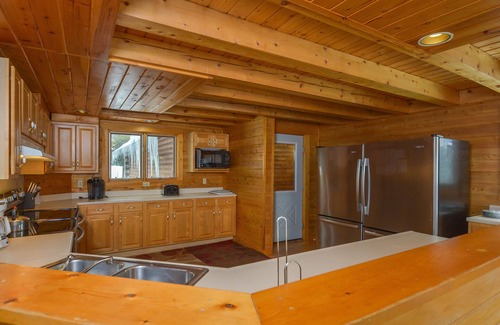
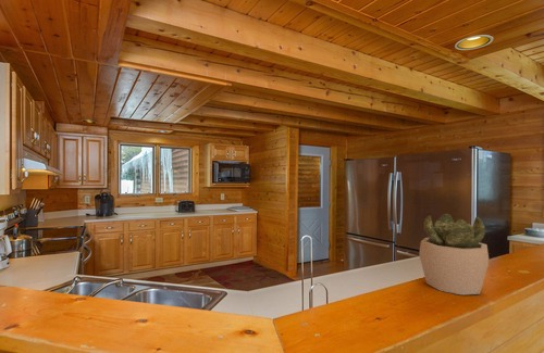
+ succulent plant [418,213,490,297]
